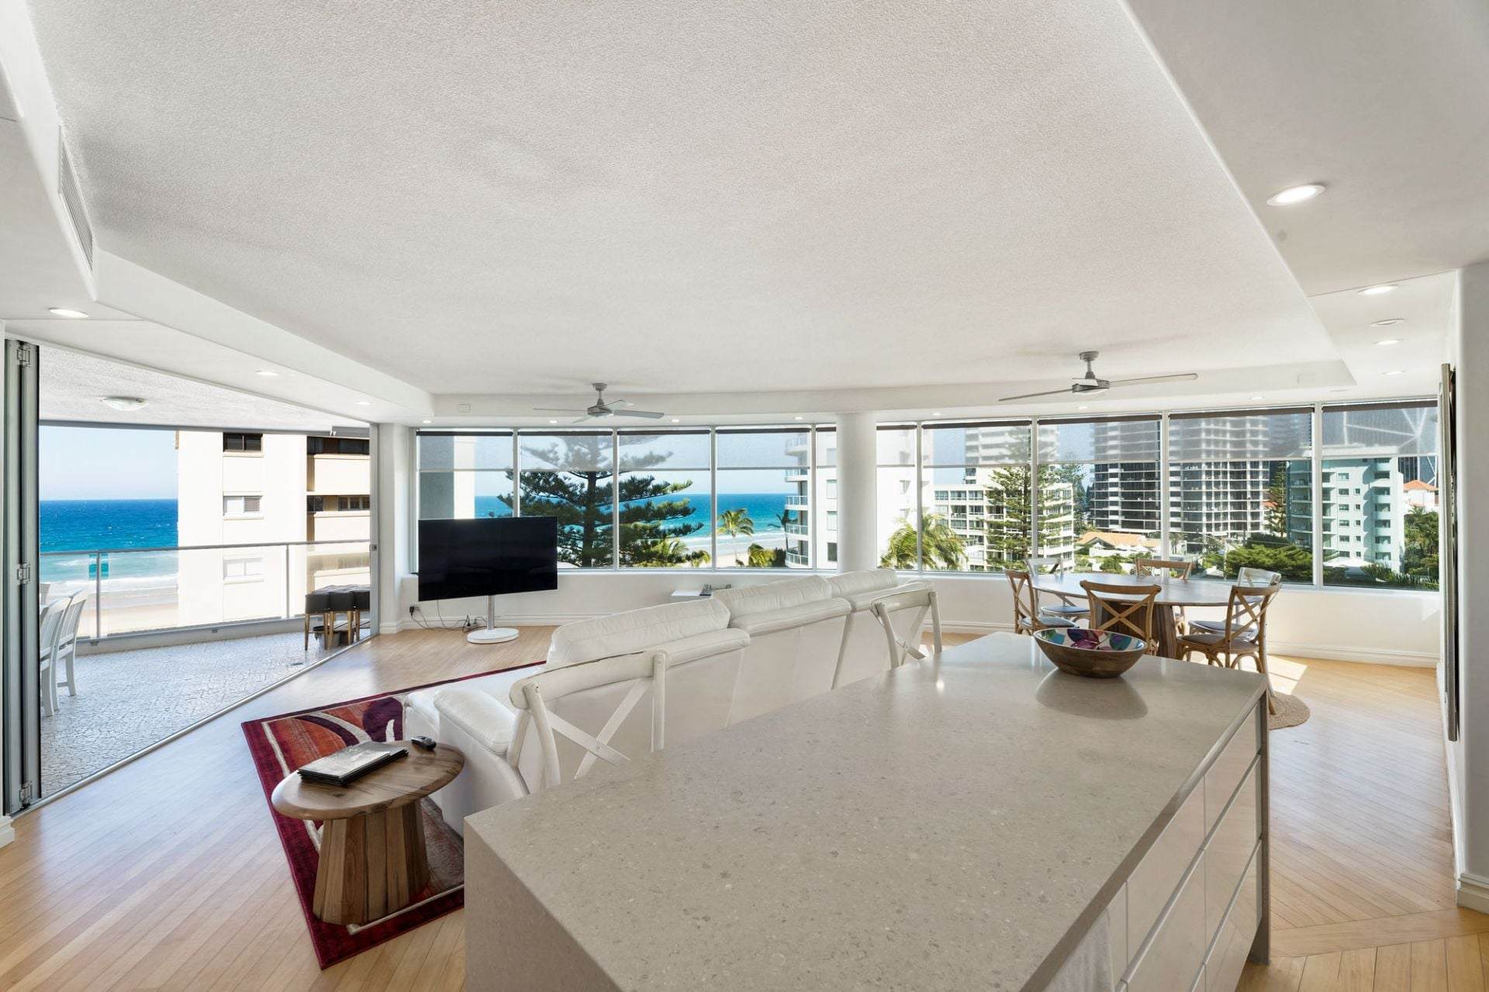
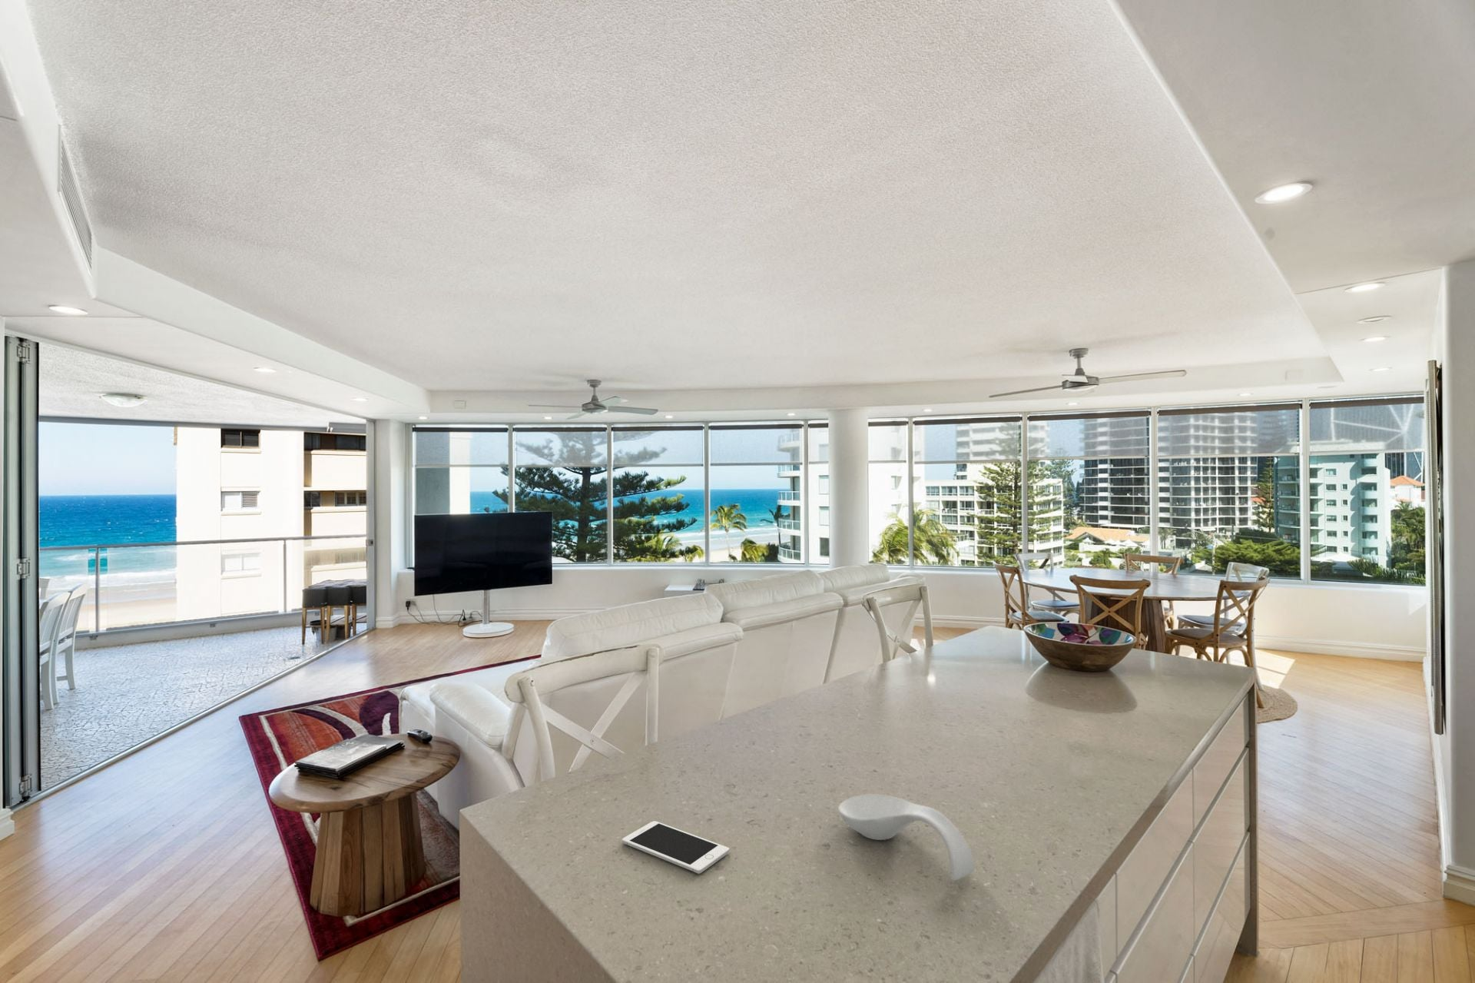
+ spoon rest [838,793,976,882]
+ cell phone [622,821,729,874]
